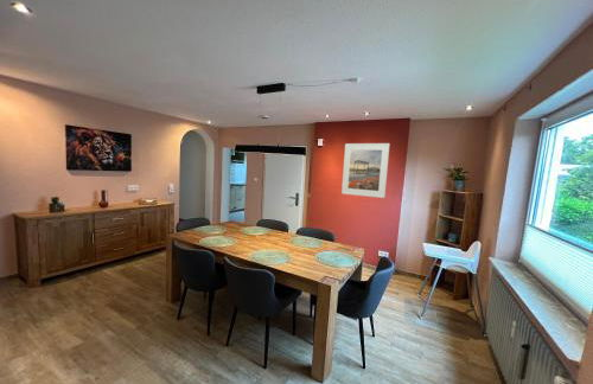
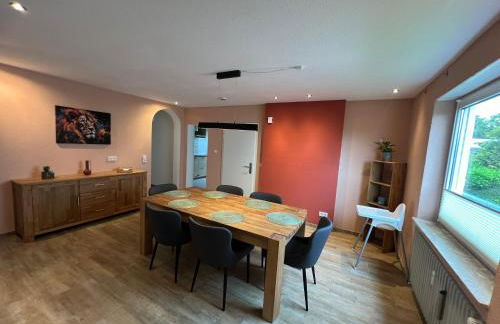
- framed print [340,142,391,199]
